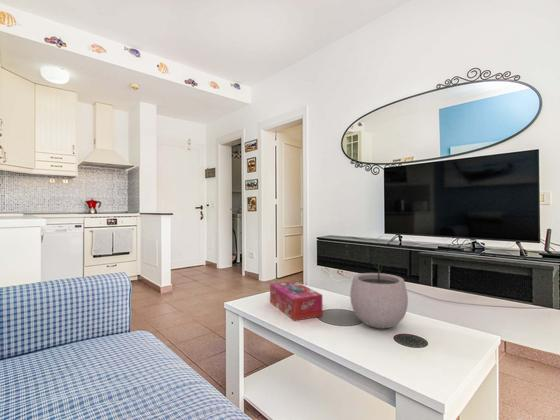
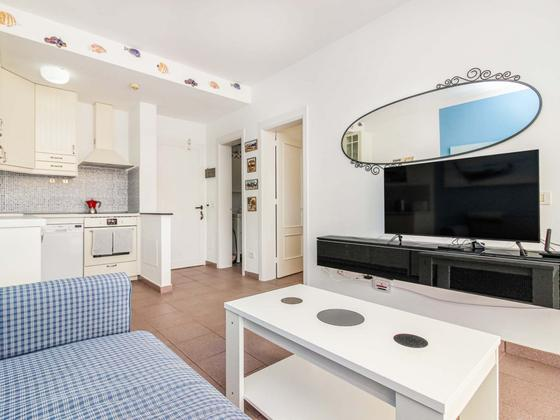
- tissue box [269,280,324,322]
- plant pot [349,258,409,329]
